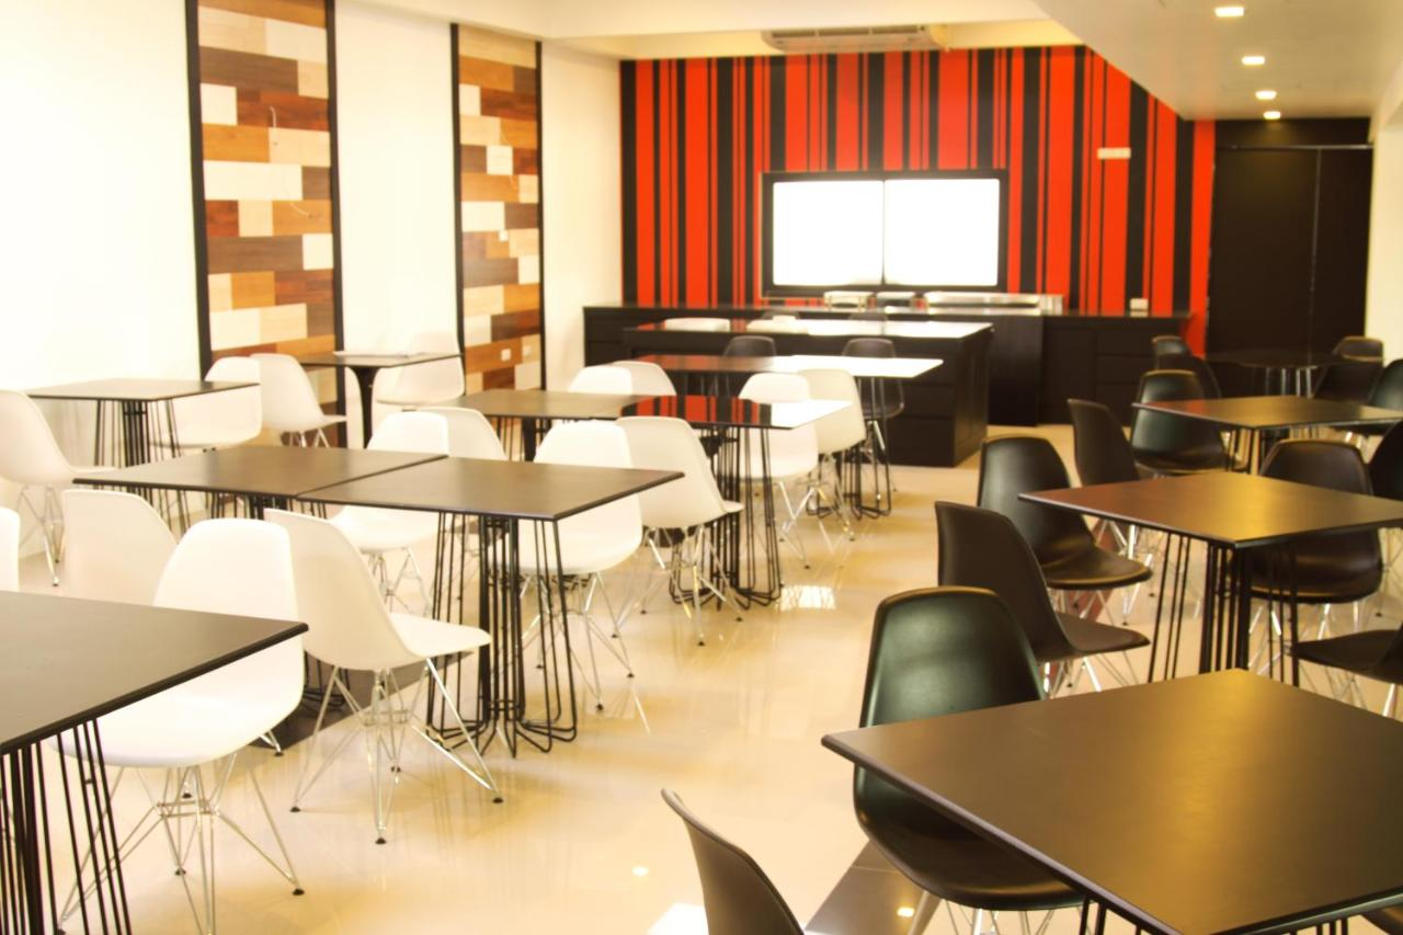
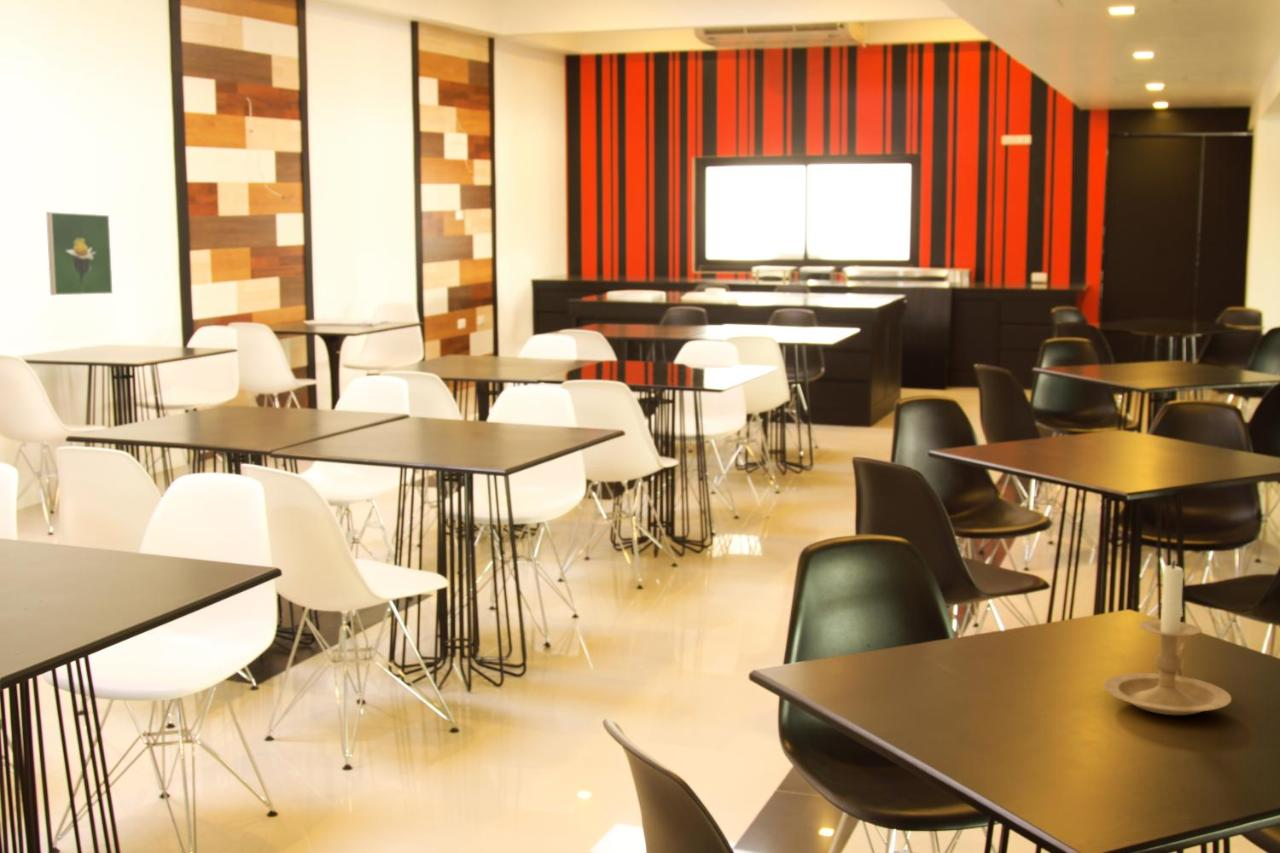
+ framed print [45,211,114,296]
+ candle holder [1103,560,1232,716]
